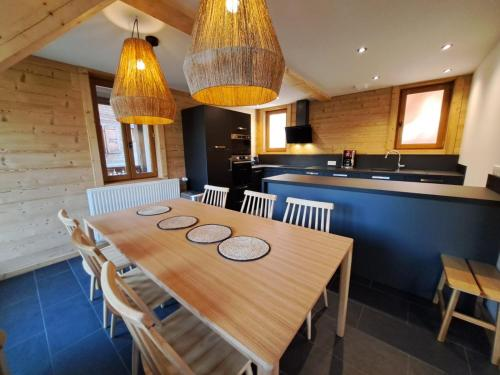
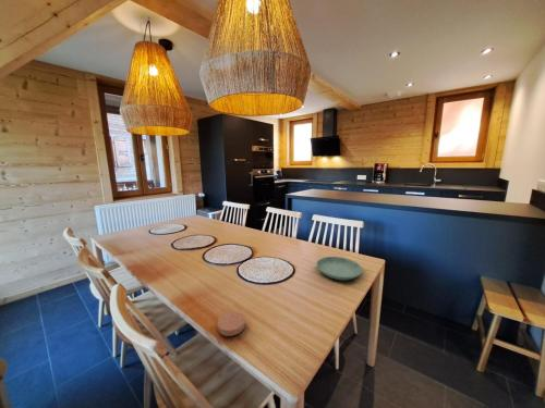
+ saucer [315,256,363,281]
+ coaster [216,310,246,337]
